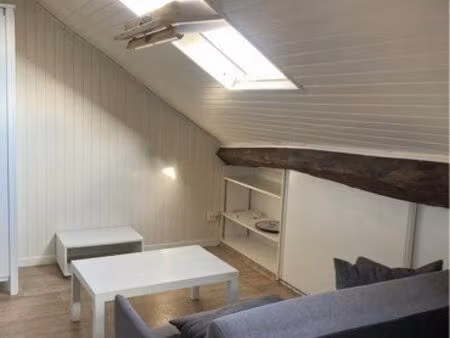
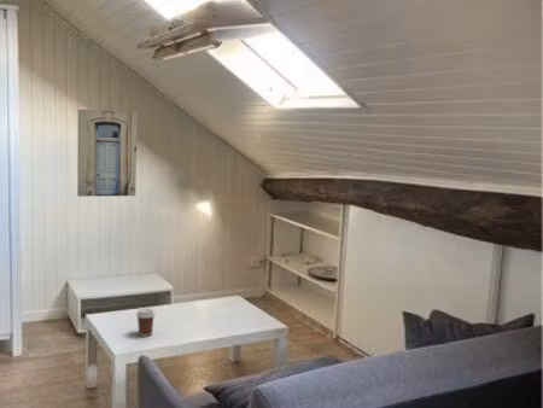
+ wall art [76,109,139,198]
+ coffee cup [135,307,157,338]
